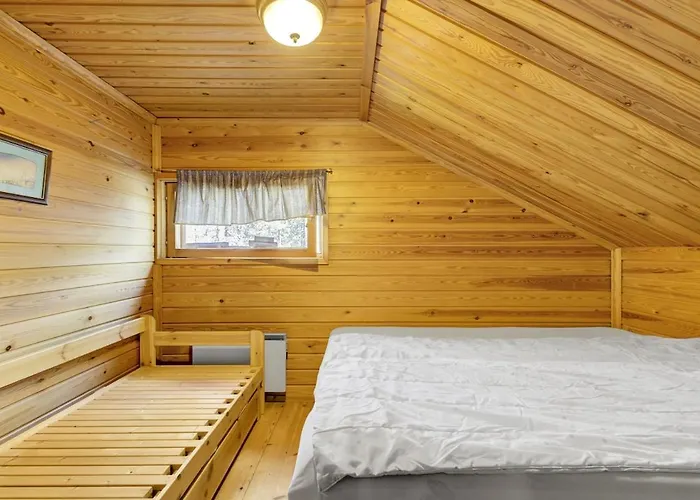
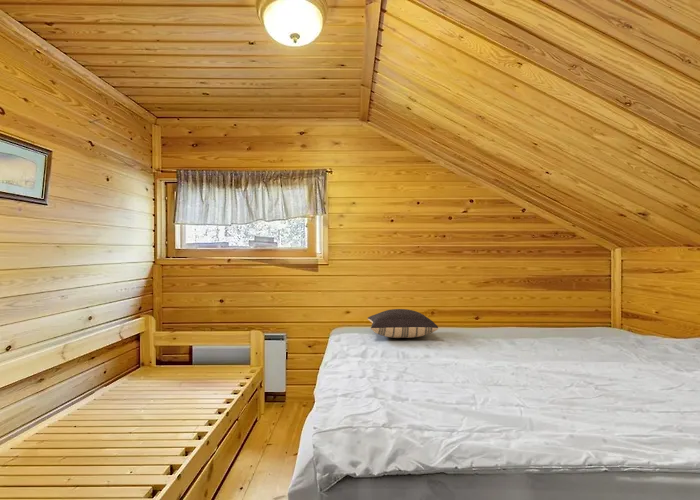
+ pillow [367,308,439,339]
